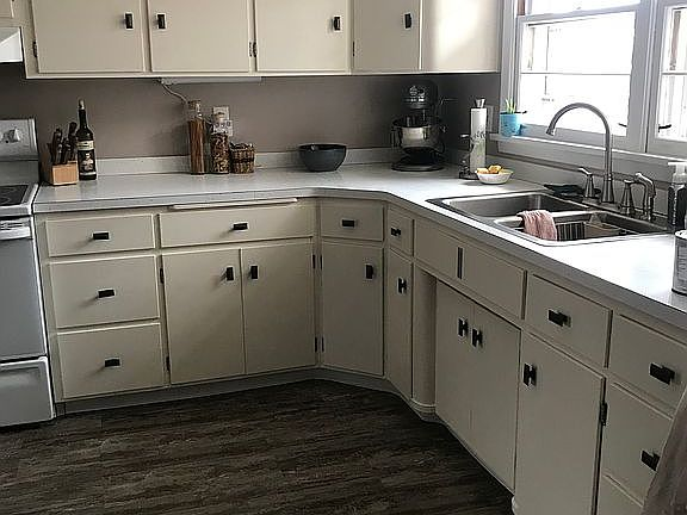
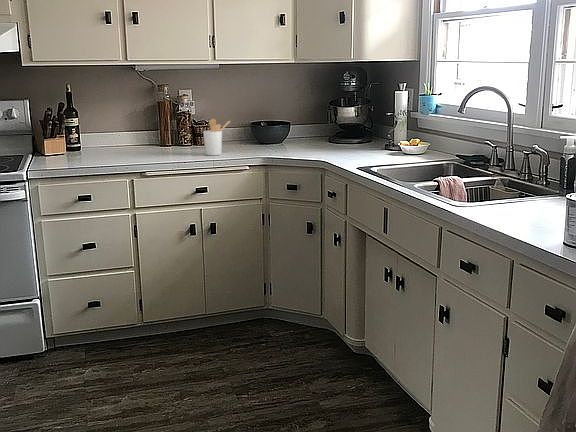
+ utensil holder [202,118,231,156]
